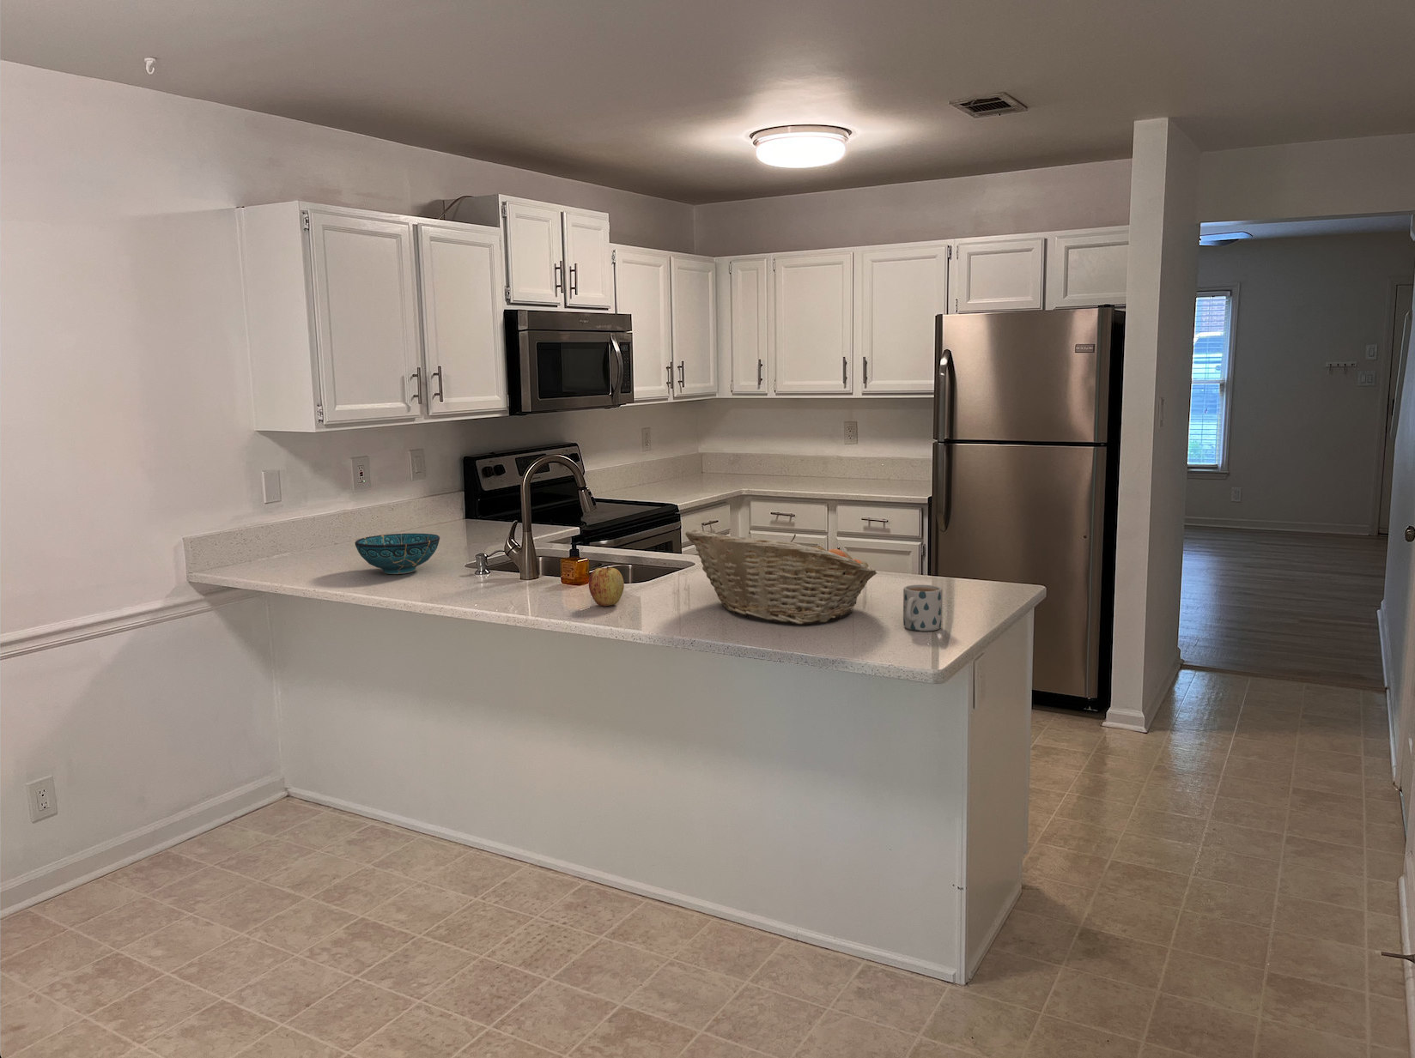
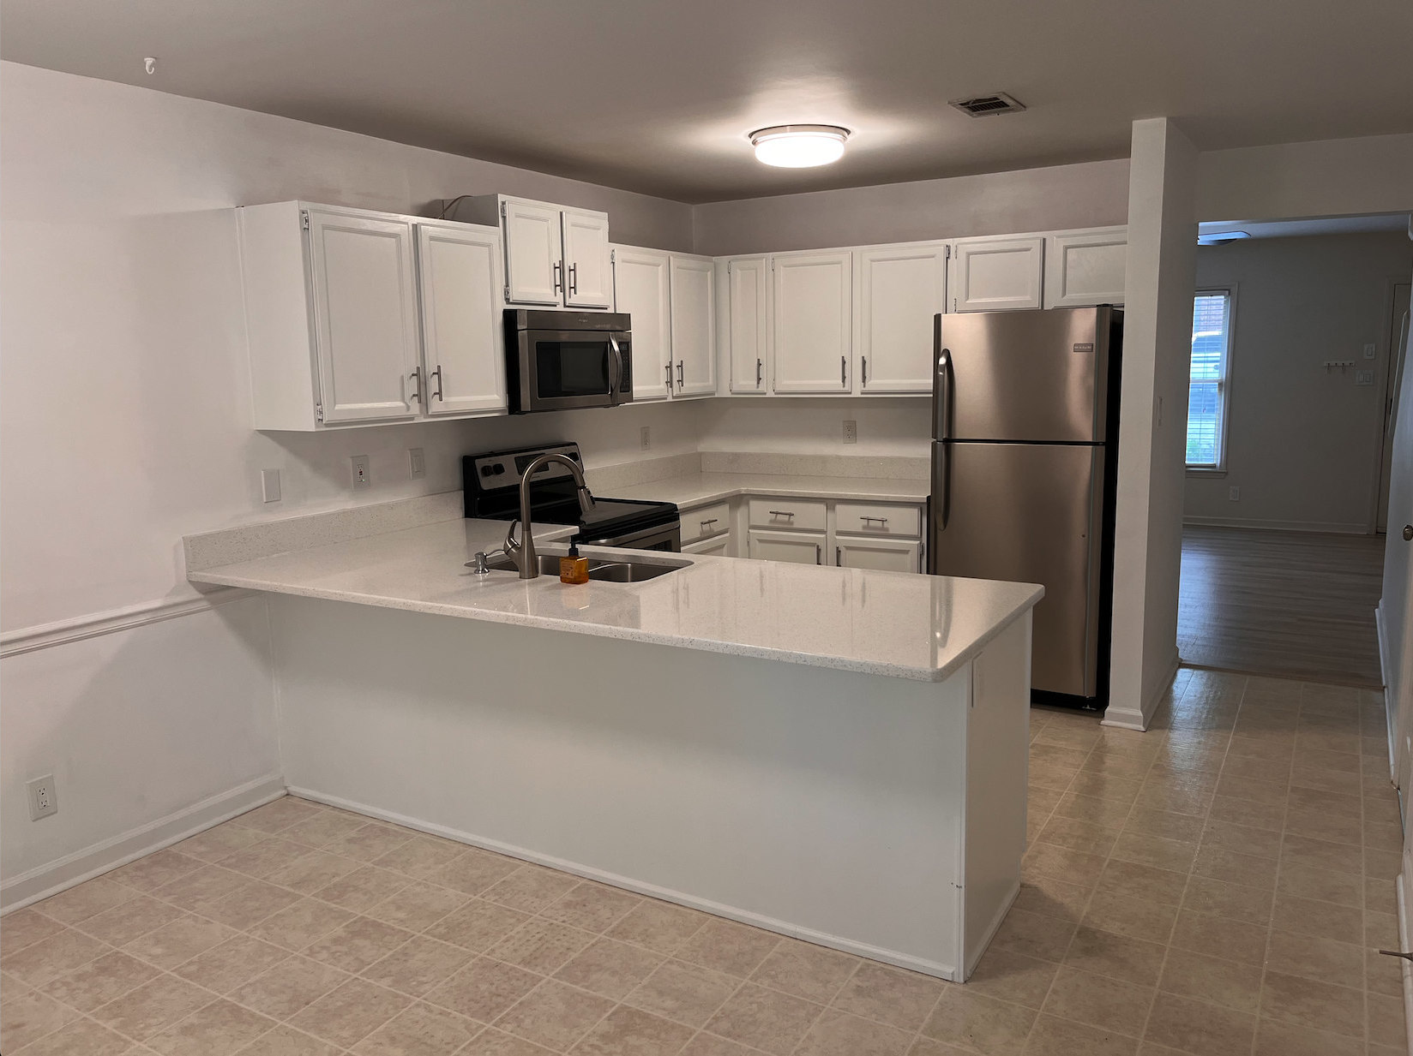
- decorative bowl [353,532,440,575]
- apple [588,566,625,607]
- fruit basket [685,529,878,625]
- mug [903,583,944,631]
